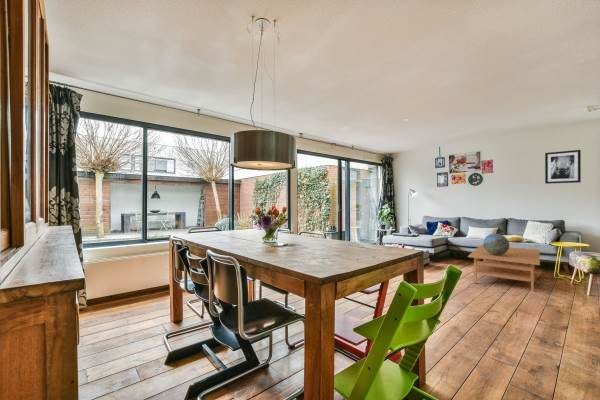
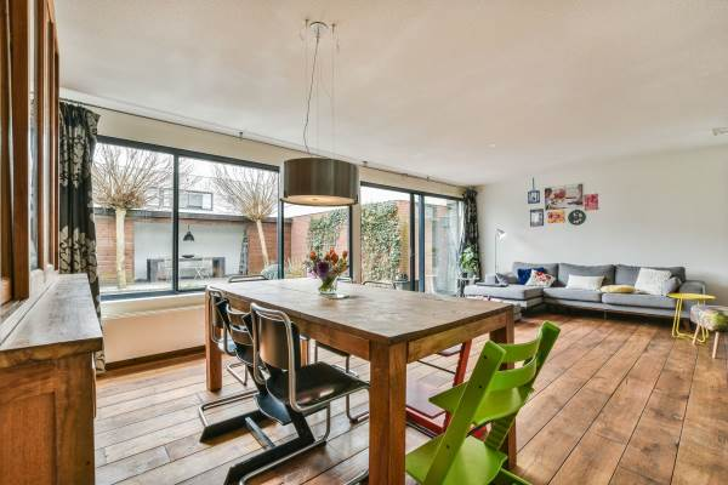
- decorative globe [482,232,511,255]
- coffee table [467,244,541,293]
- wall art [544,149,582,185]
